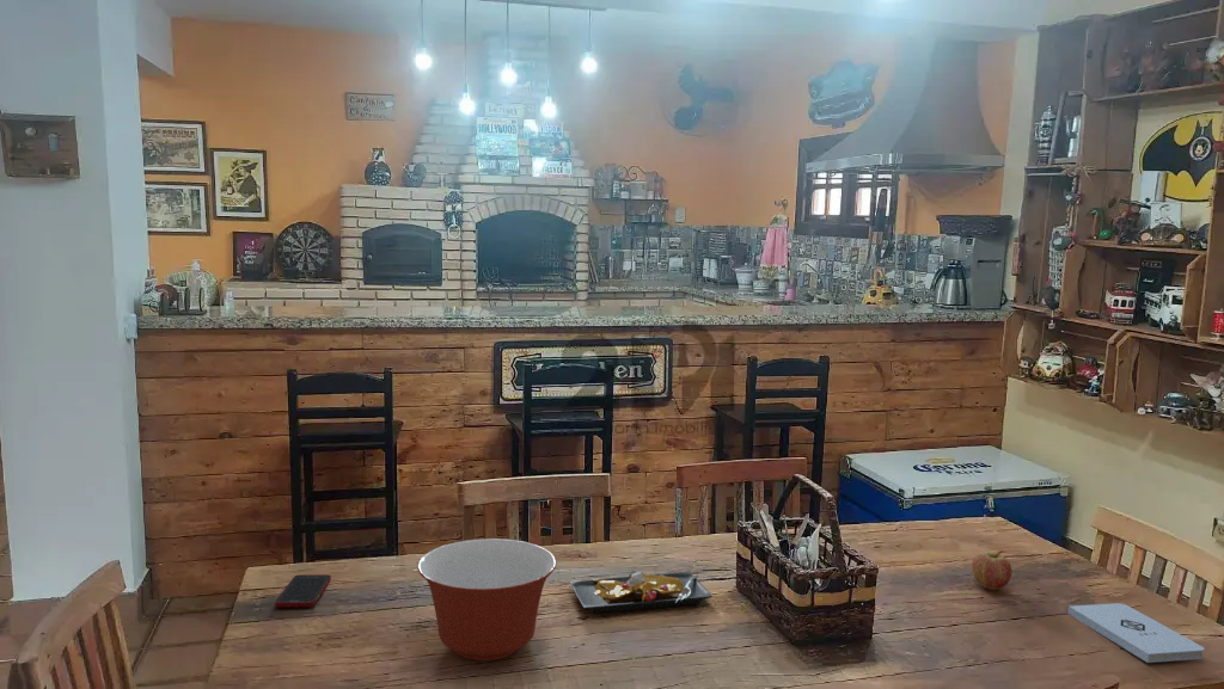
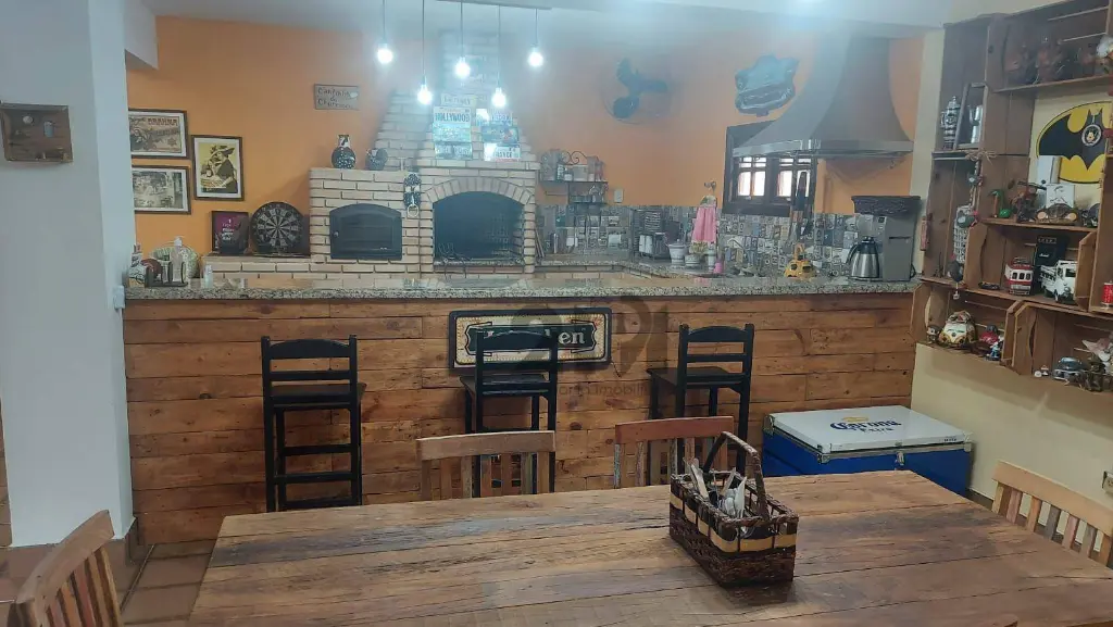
- plate [569,570,714,614]
- notepad [1067,602,1205,664]
- fruit [971,549,1012,591]
- cell phone [274,573,332,608]
- mixing bowl [416,537,557,662]
